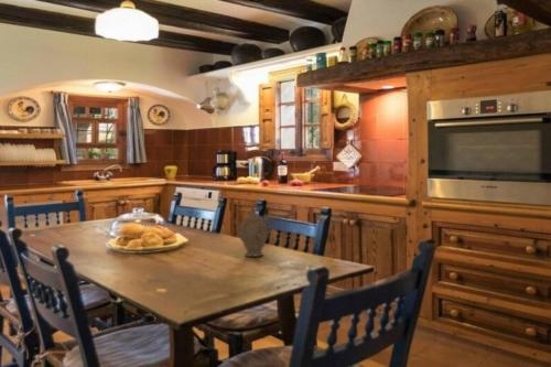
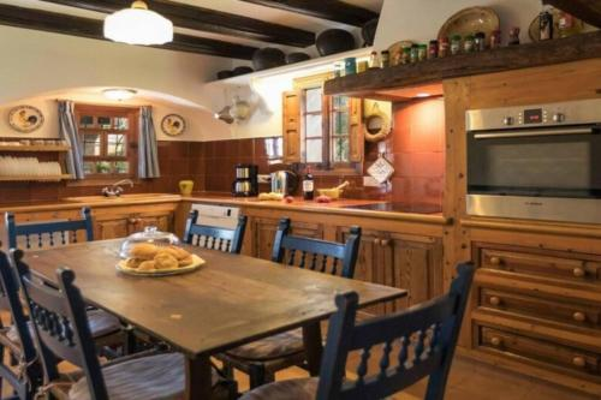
- chinaware [233,205,274,258]
